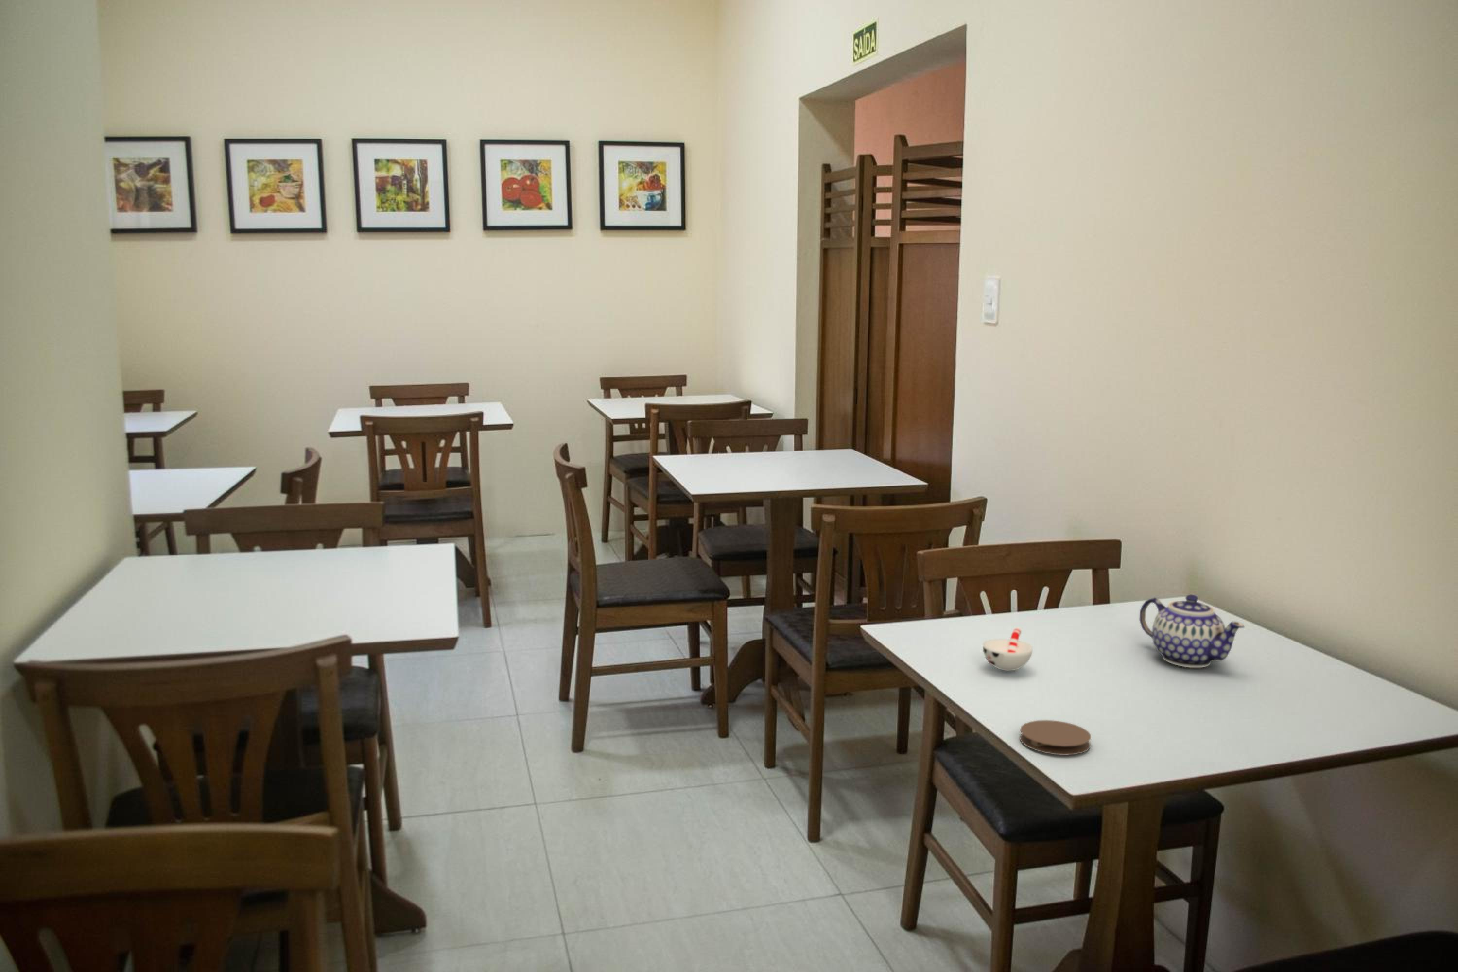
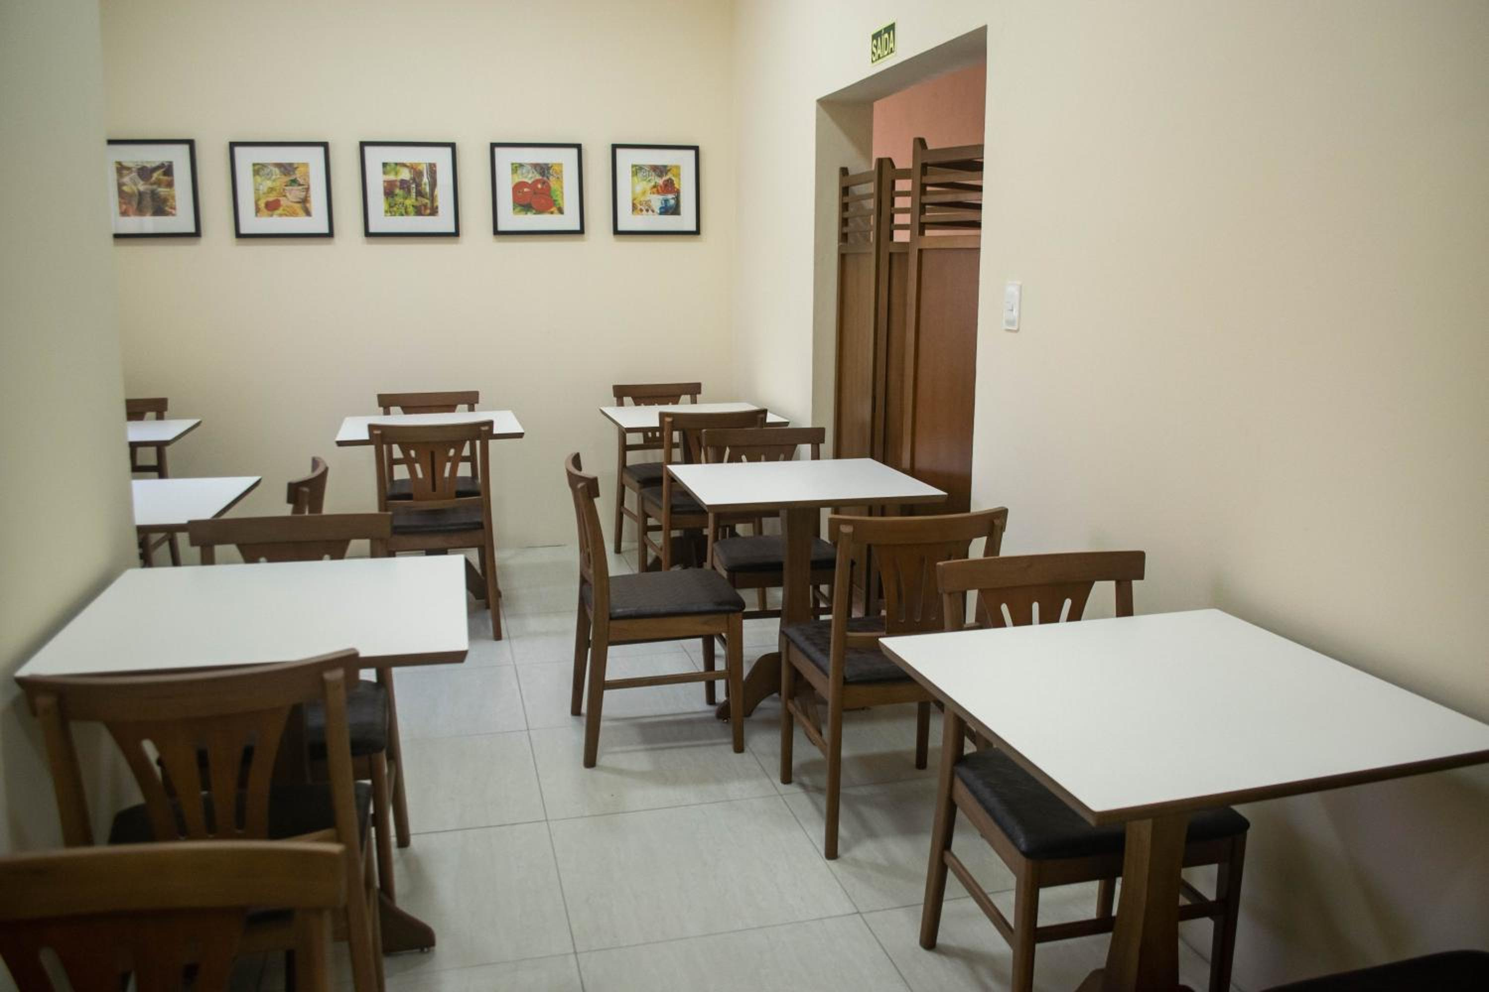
- teapot [1139,594,1245,668]
- cup [982,627,1033,672]
- coaster [1019,719,1091,756]
